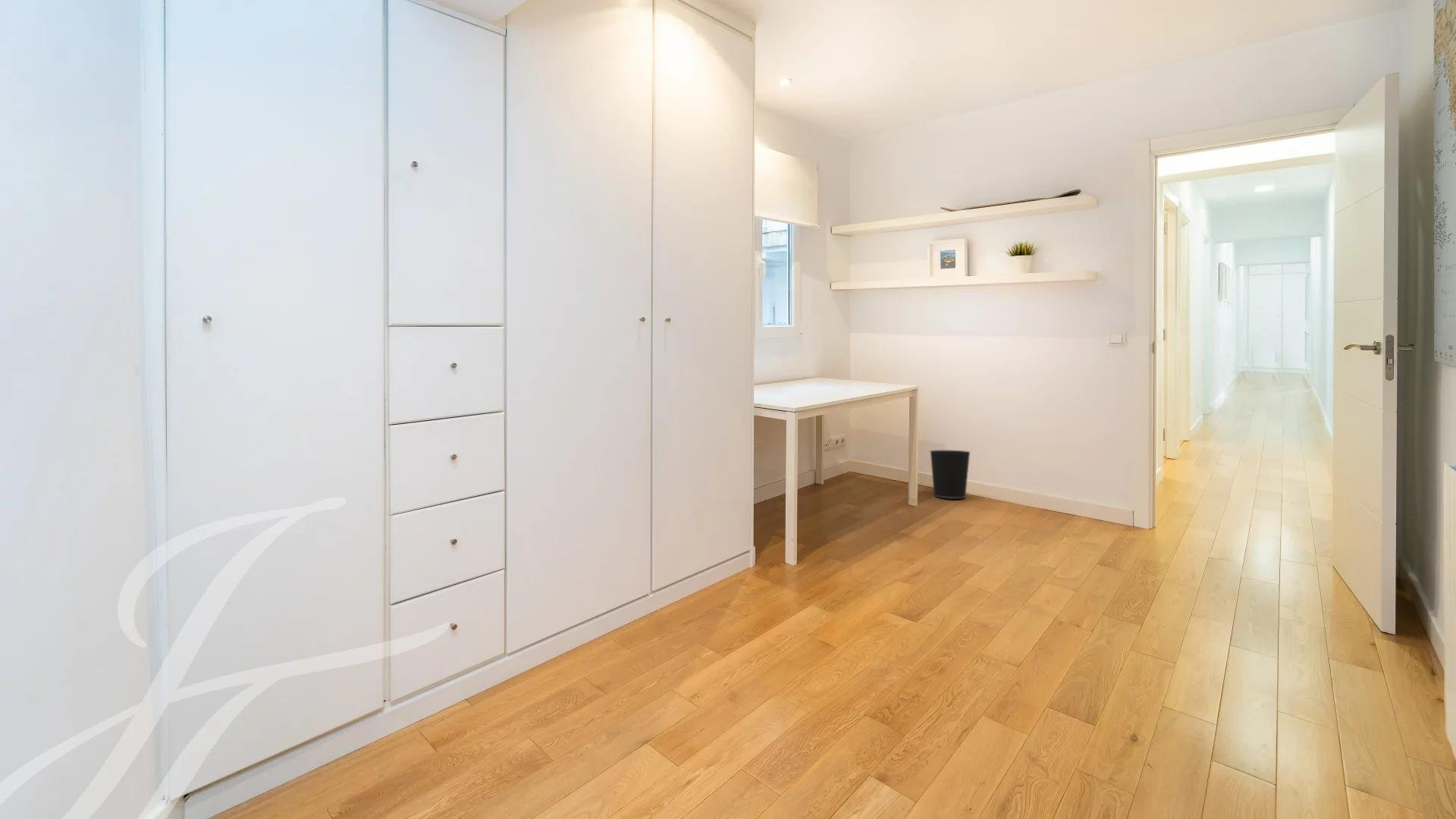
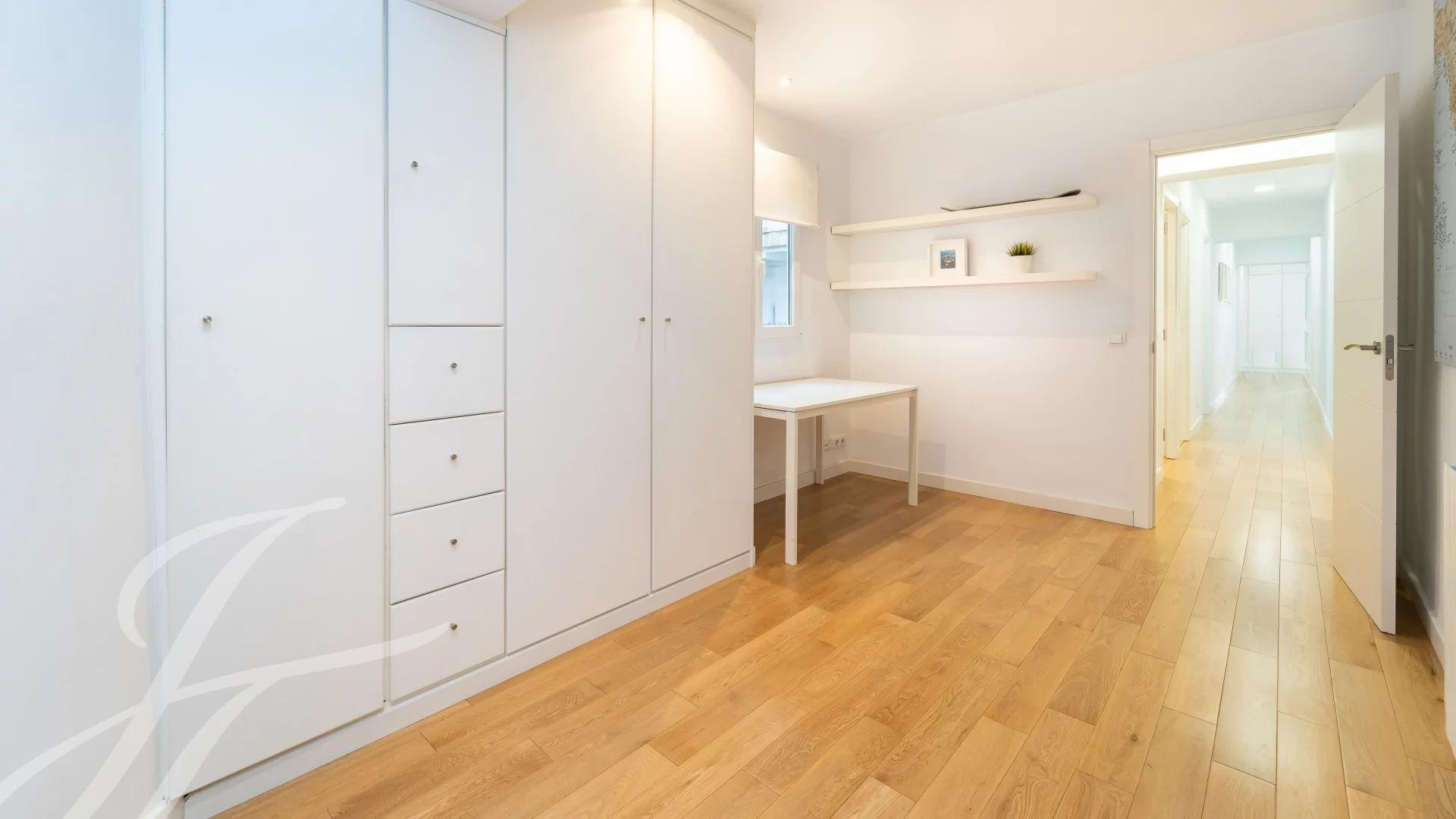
- wastebasket [929,450,971,500]
